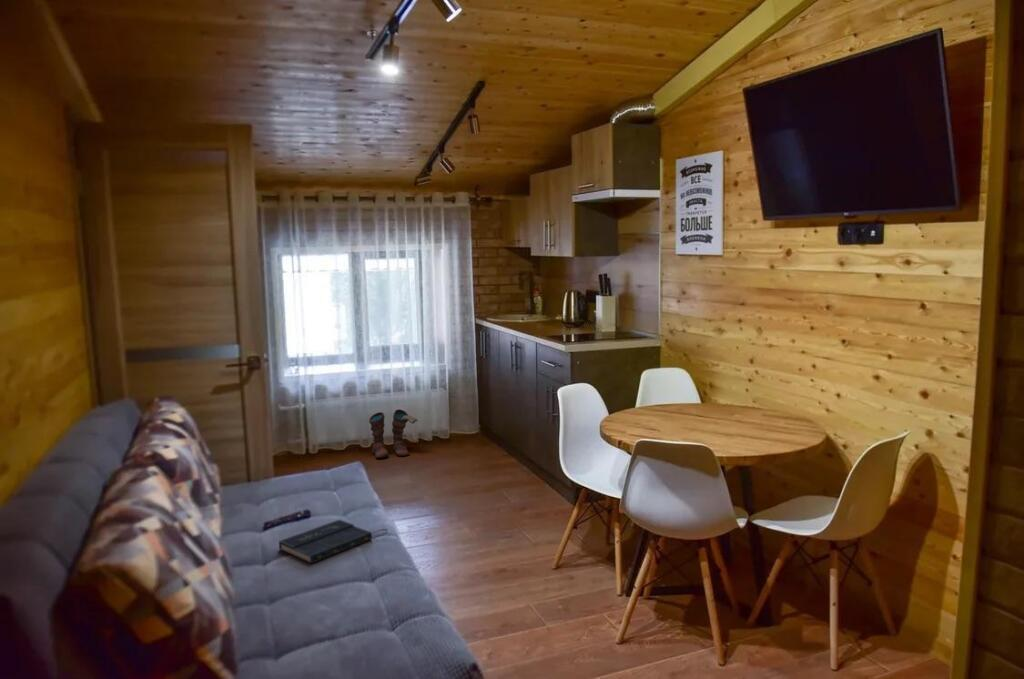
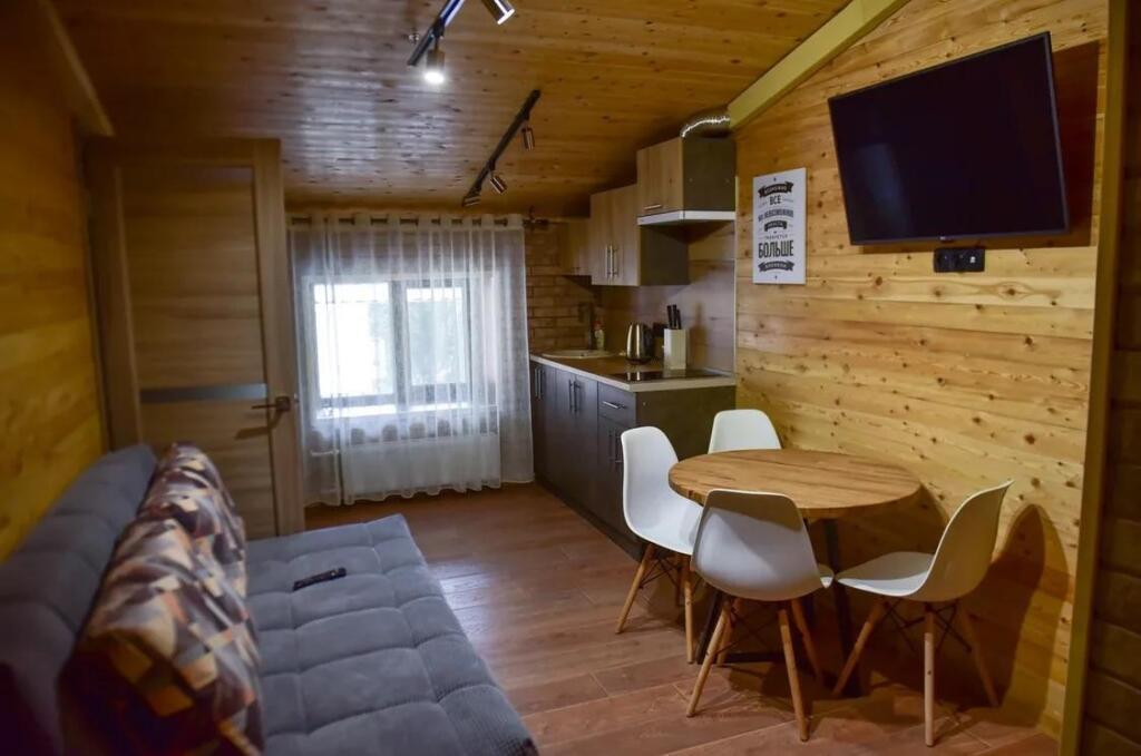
- book [278,519,389,565]
- boots [368,408,419,459]
